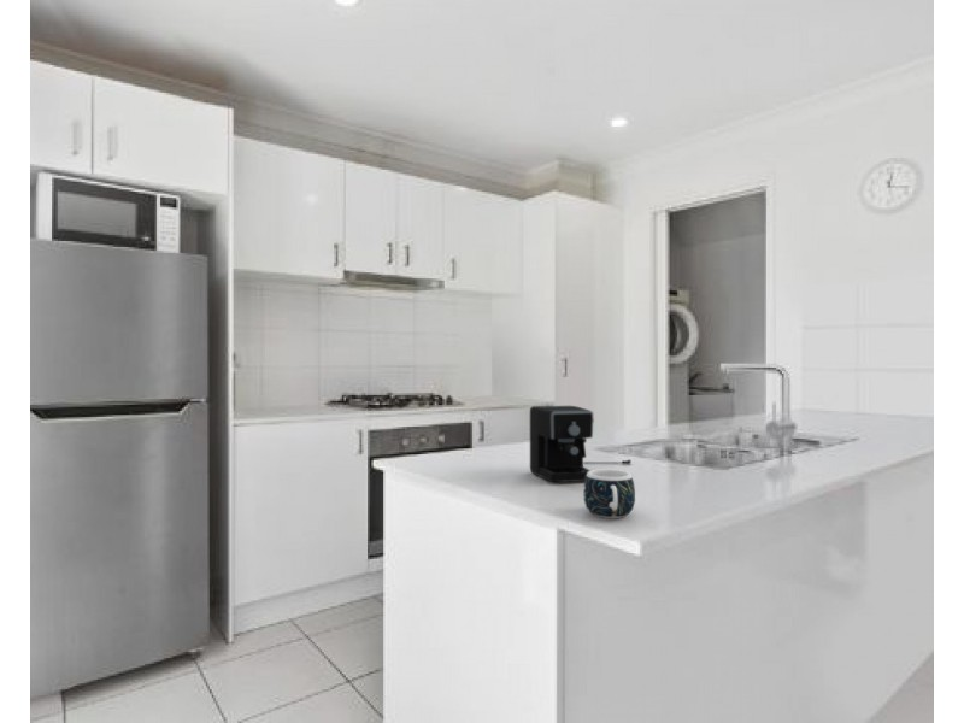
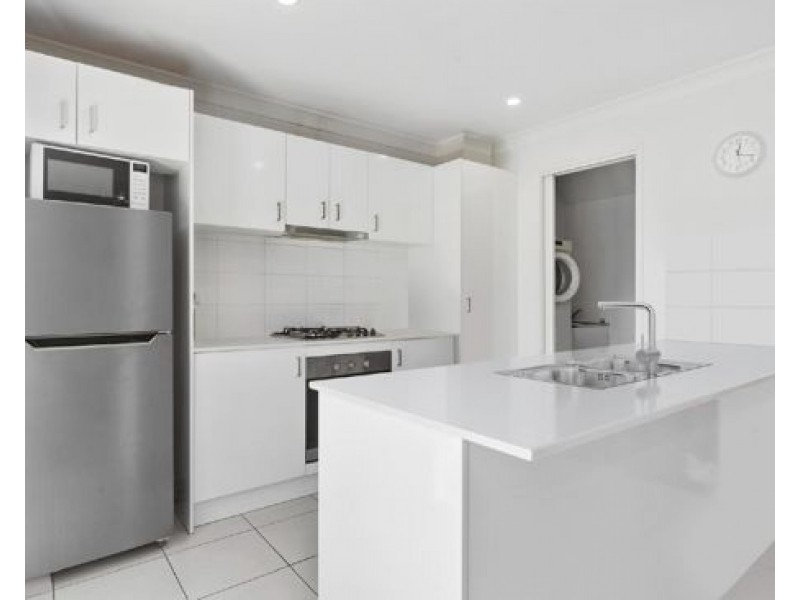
- coffee maker [529,405,633,483]
- mug [582,468,636,519]
